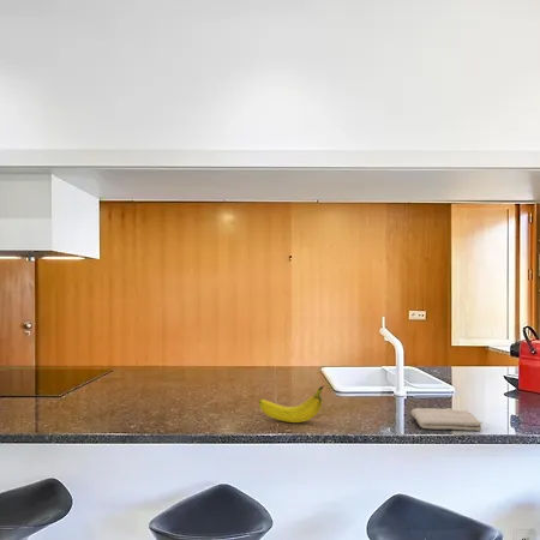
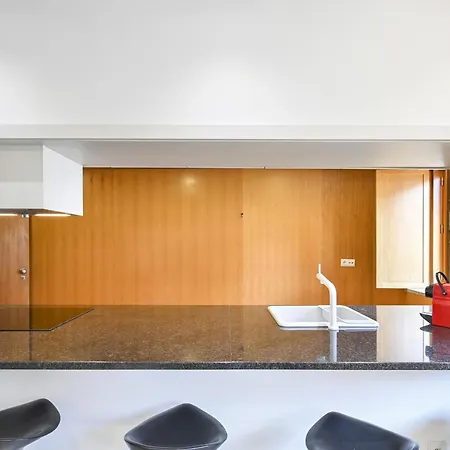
- fruit [258,384,325,424]
- washcloth [410,407,484,432]
